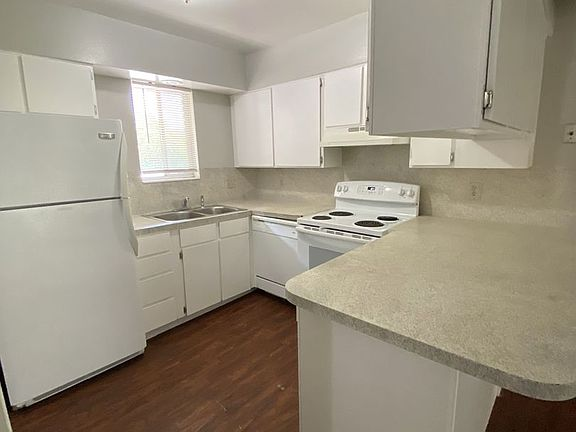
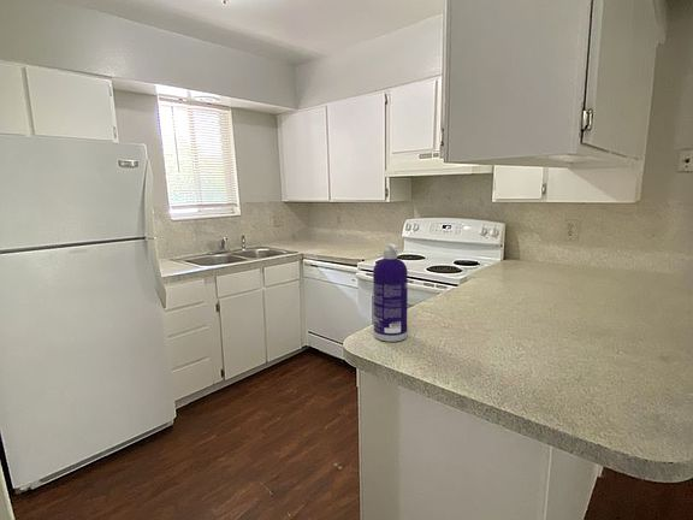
+ spray bottle [372,243,409,343]
